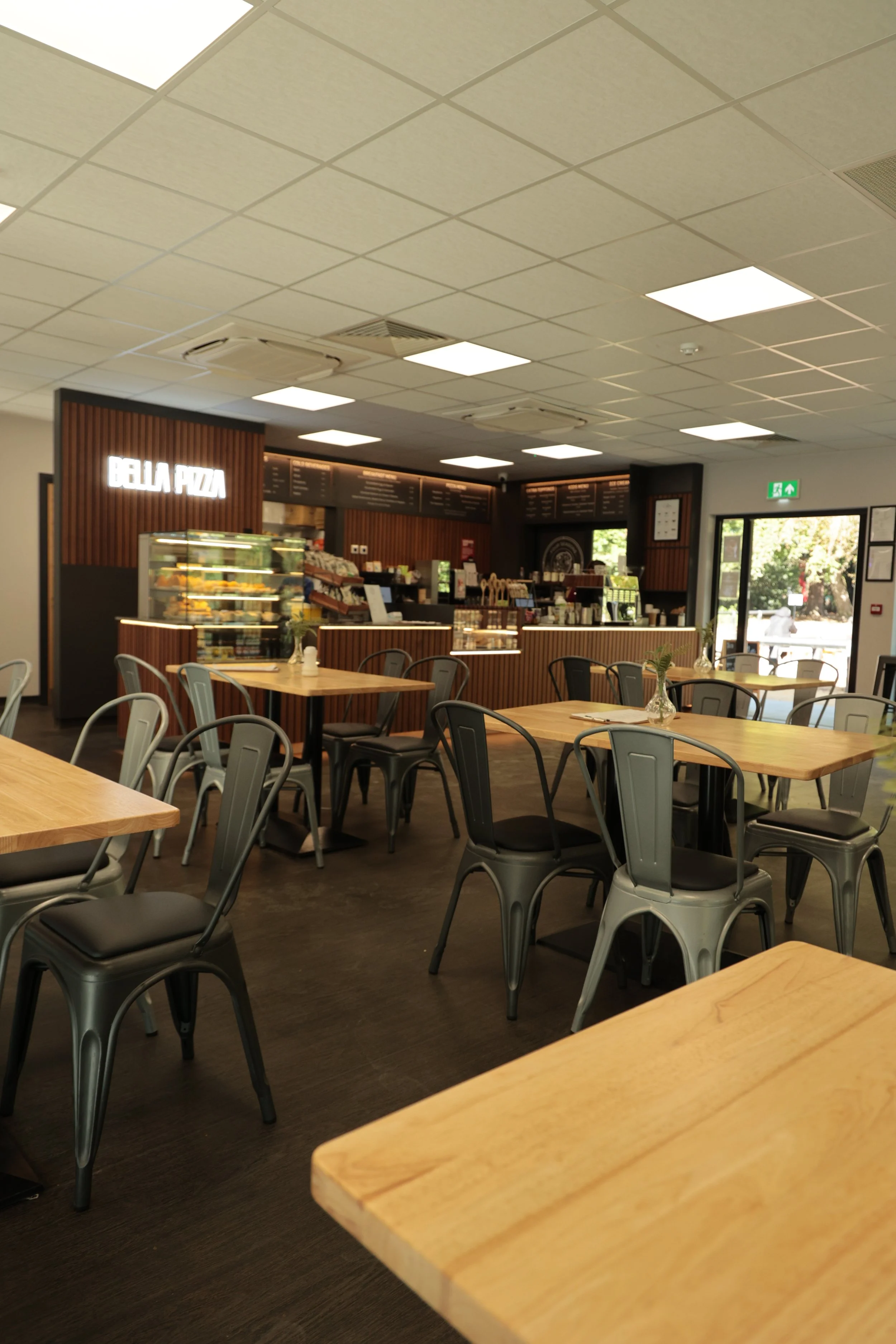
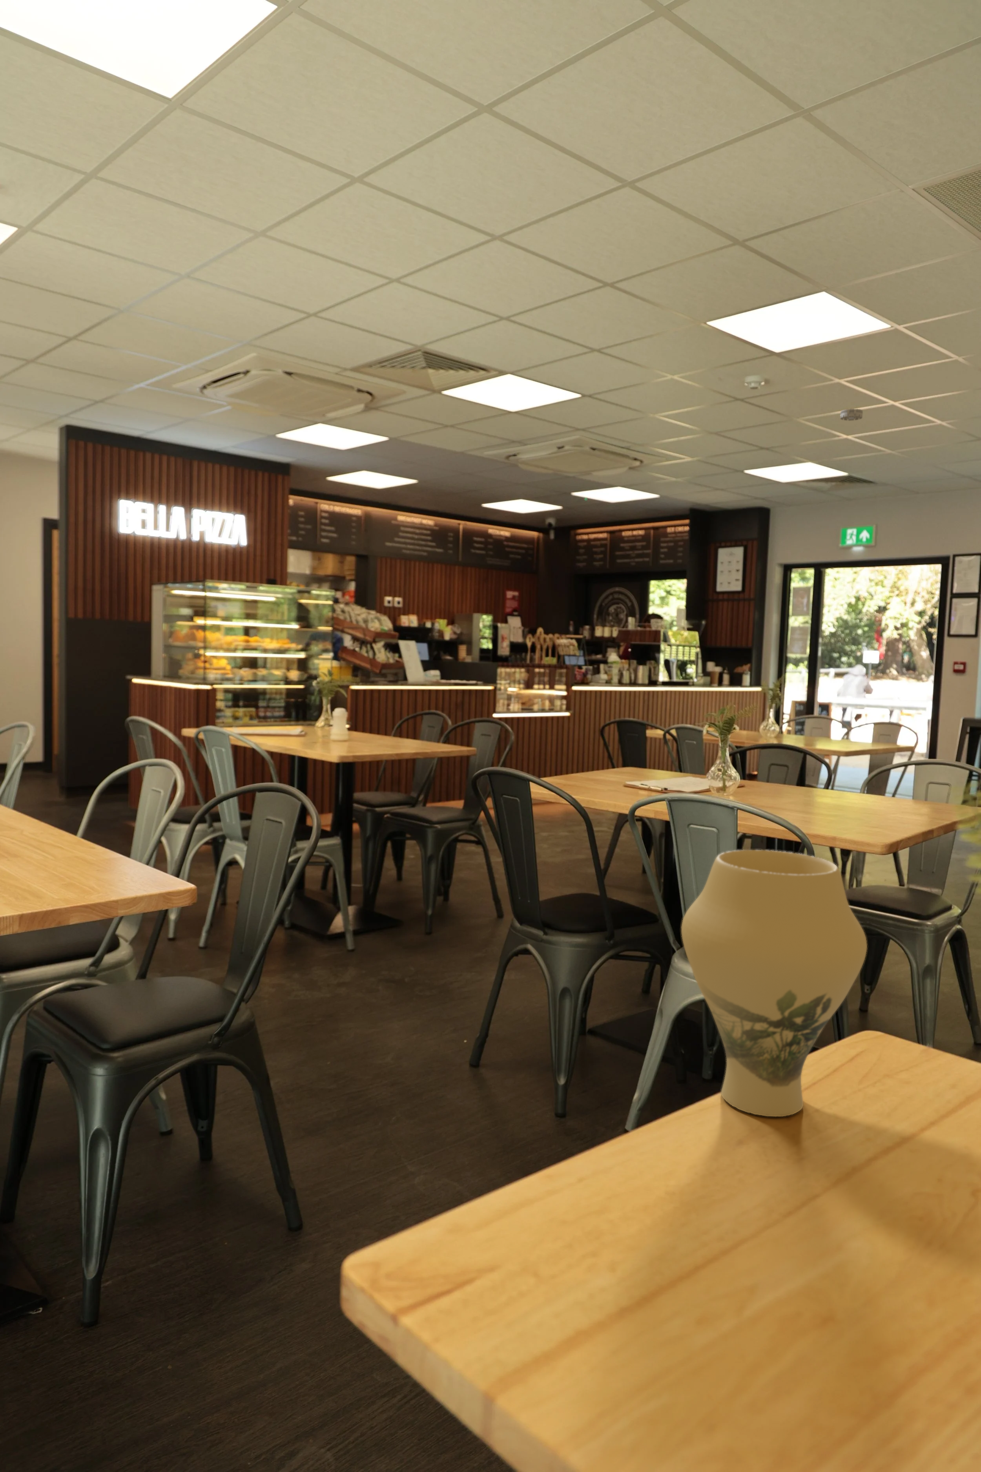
+ smoke detector [840,409,863,422]
+ vase [681,850,867,1117]
